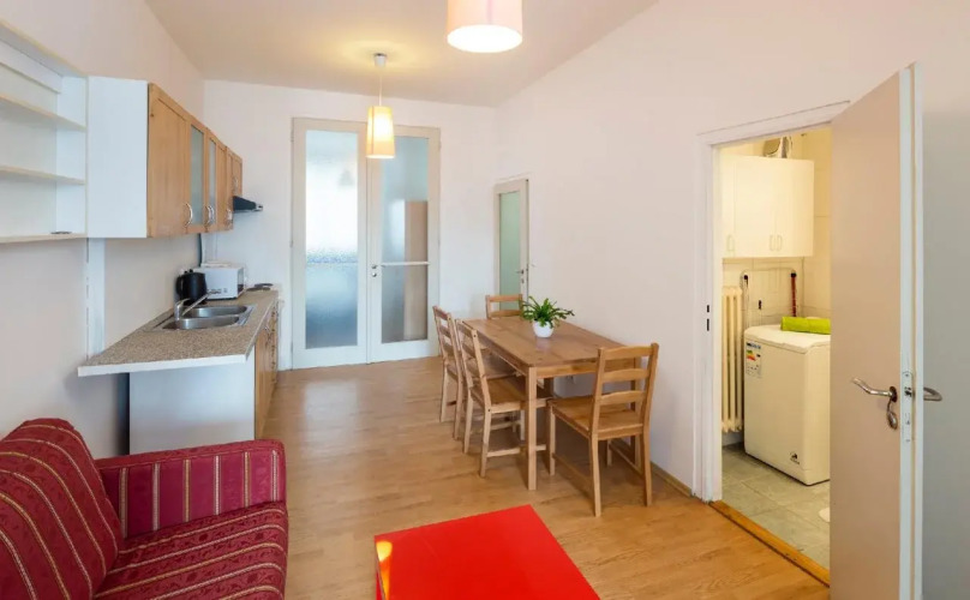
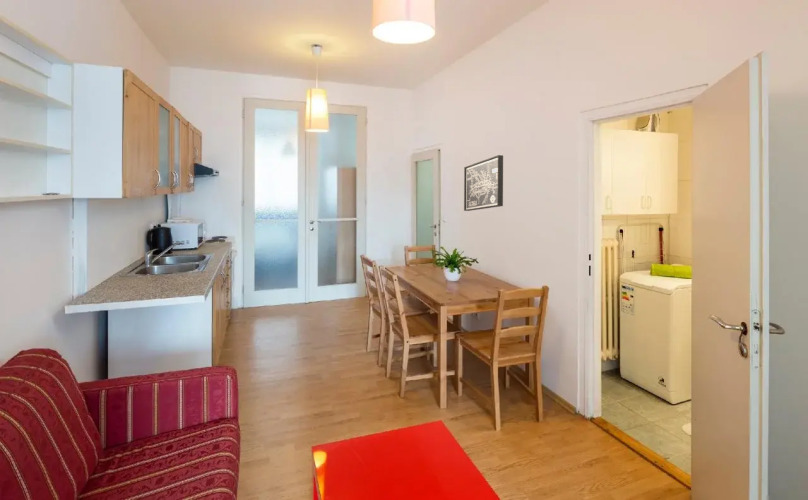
+ wall art [463,154,504,212]
